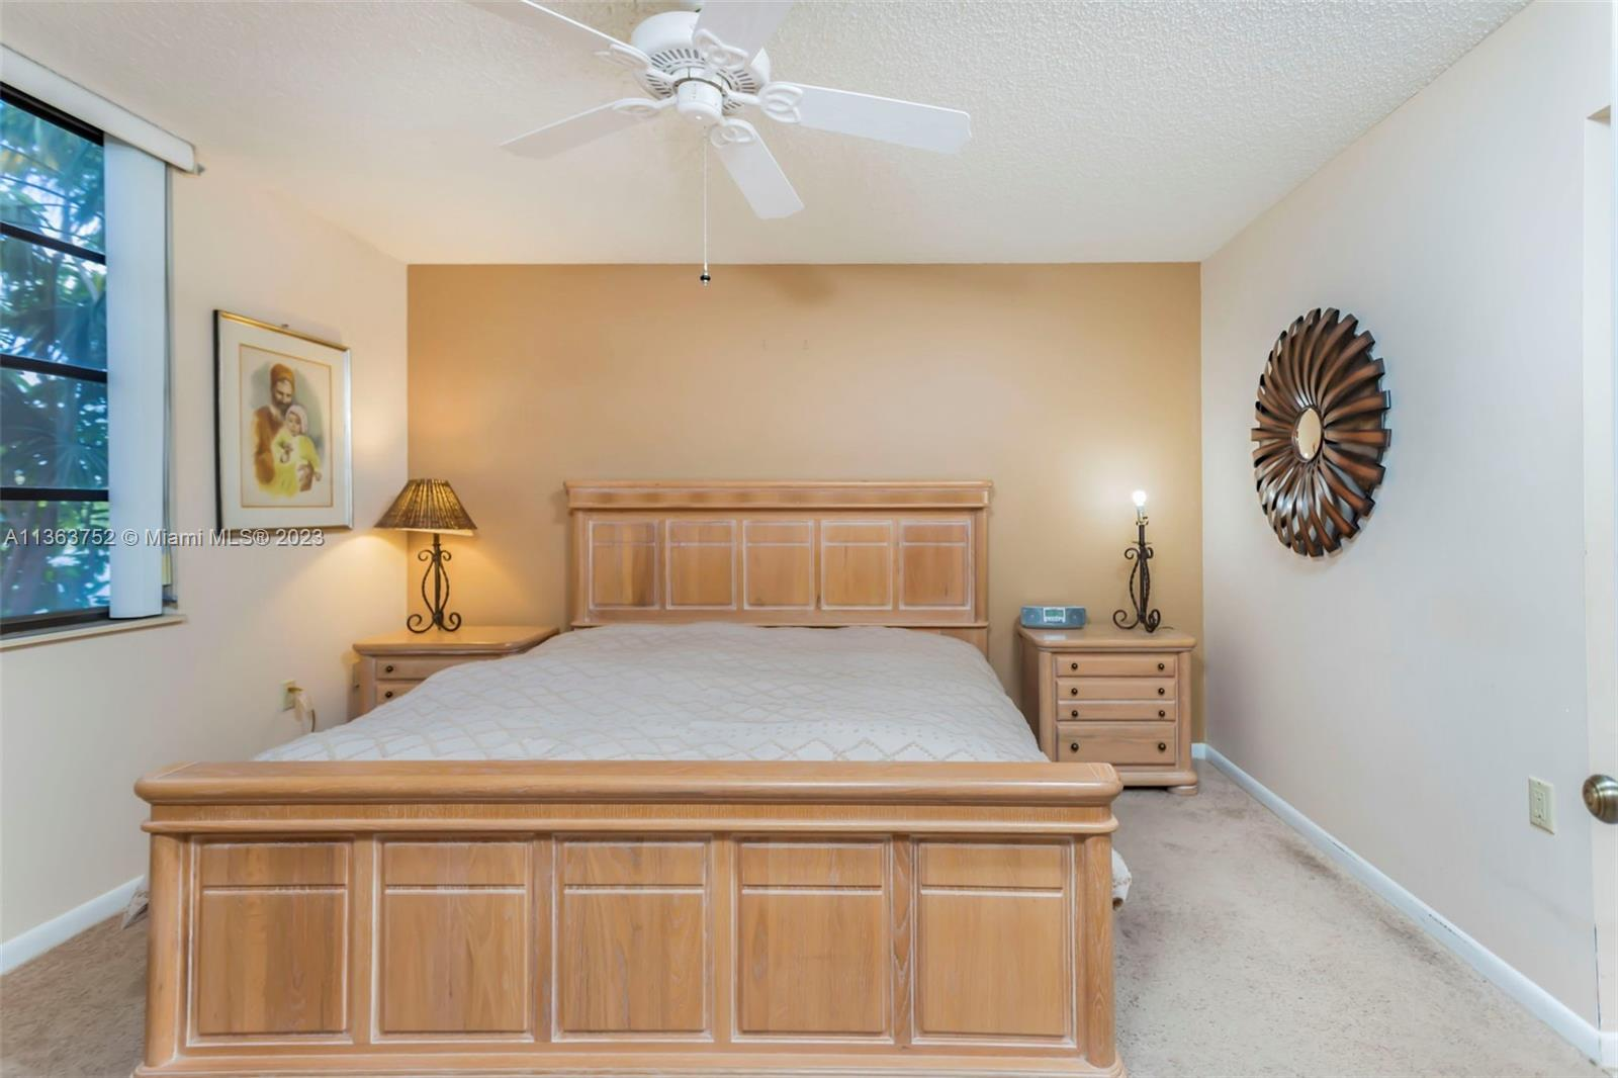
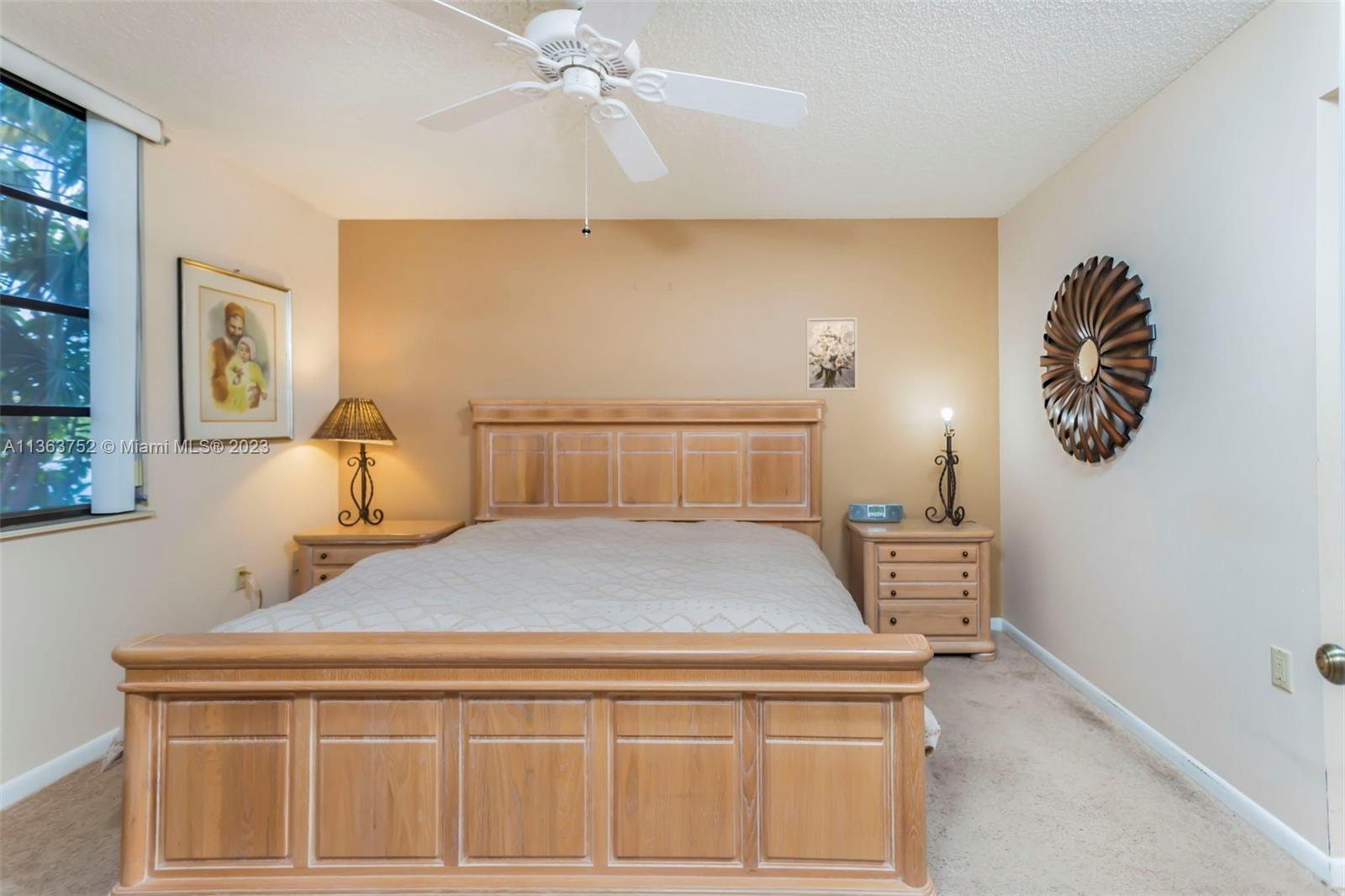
+ wall art [805,317,858,392]
